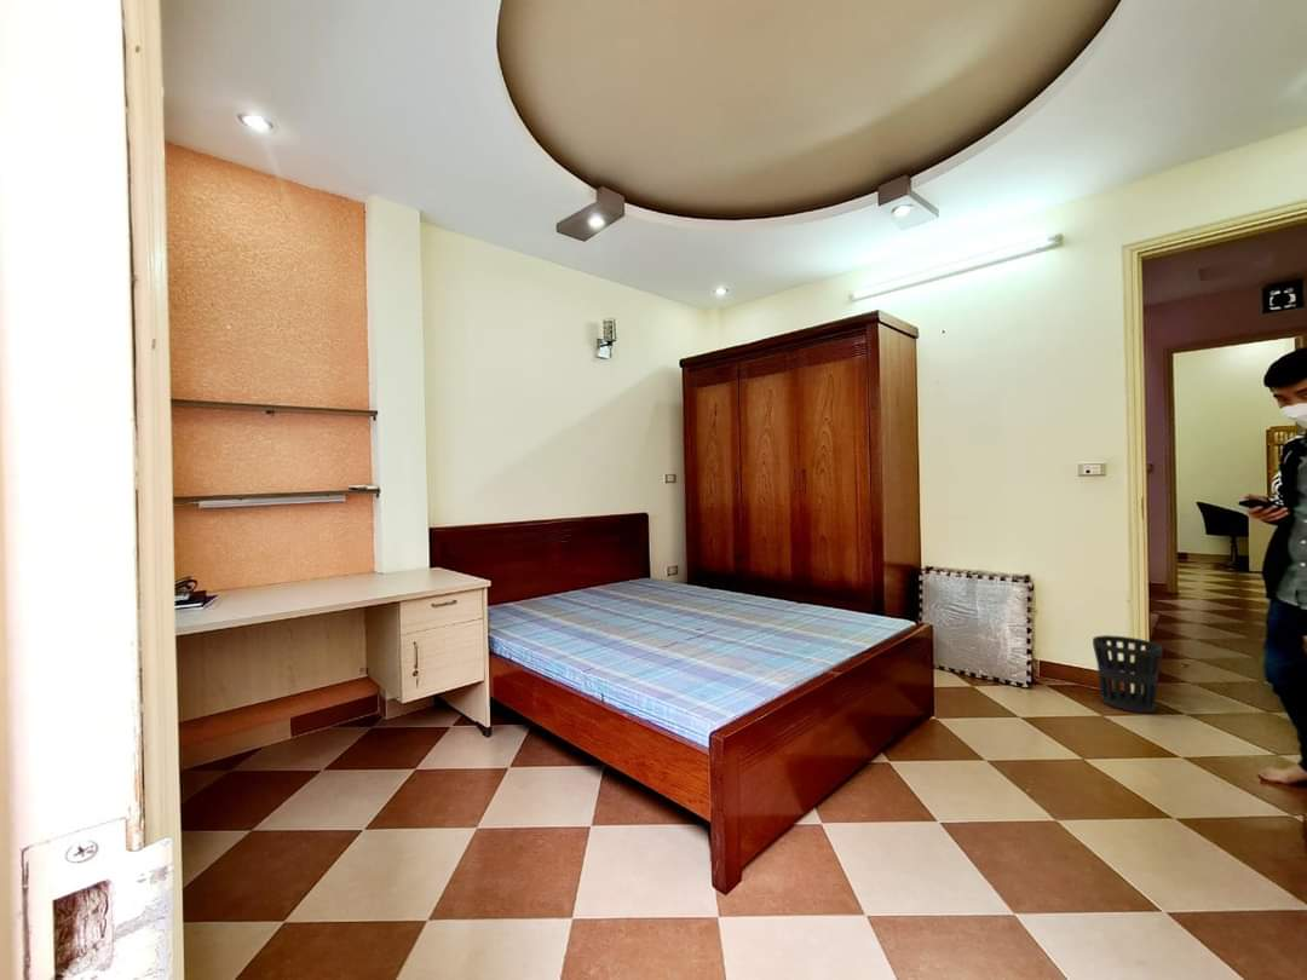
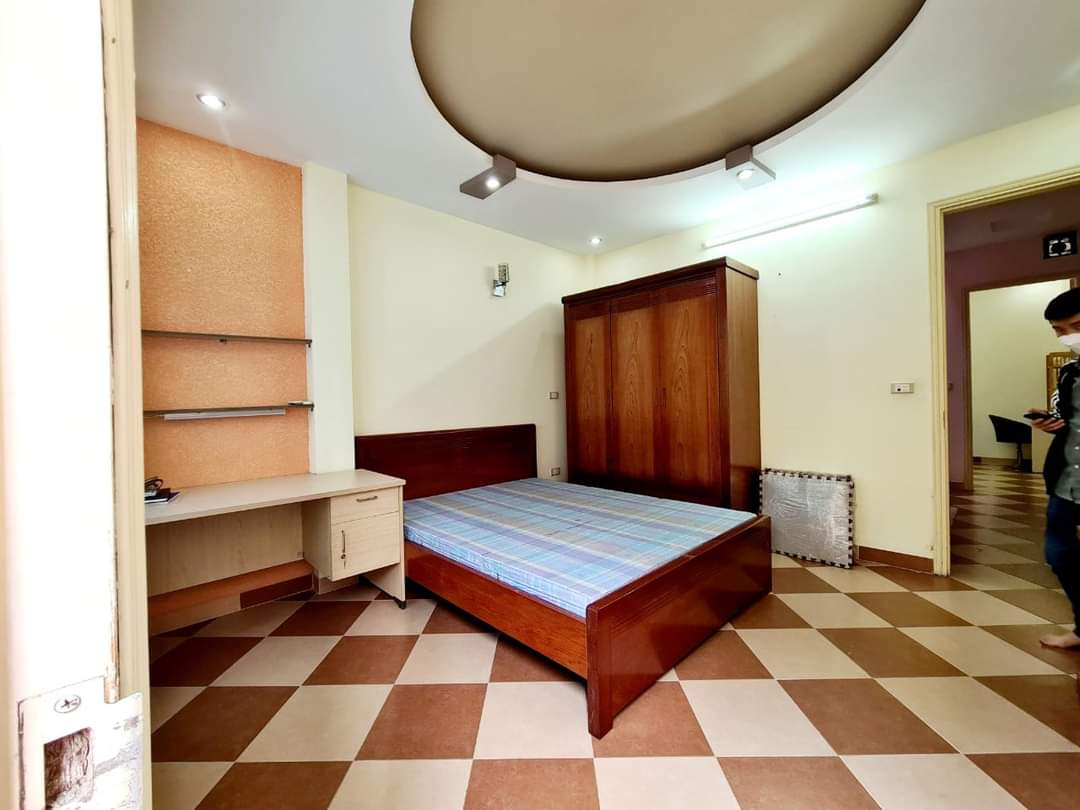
- wastebasket [1092,634,1164,714]
